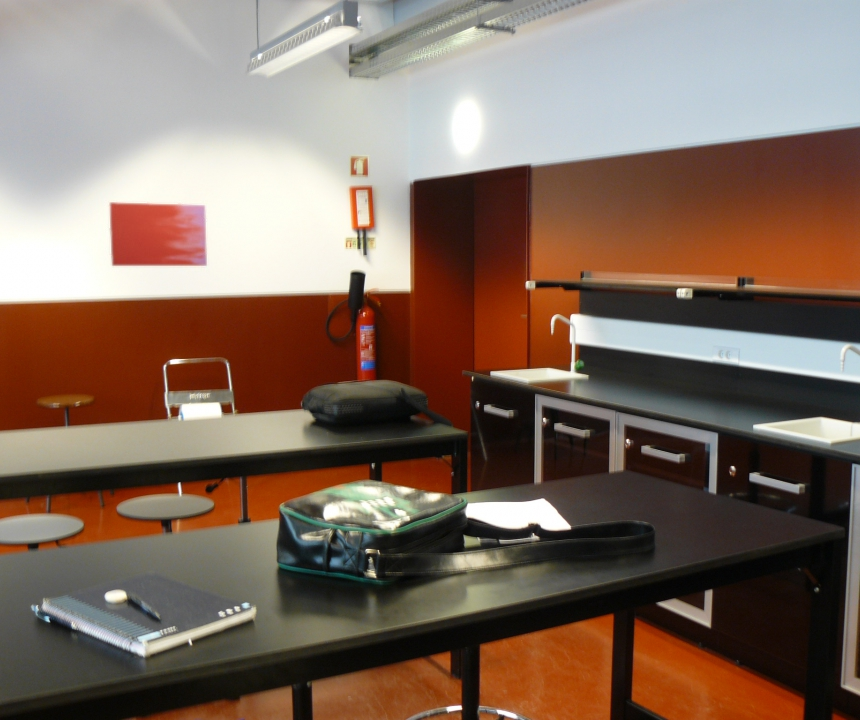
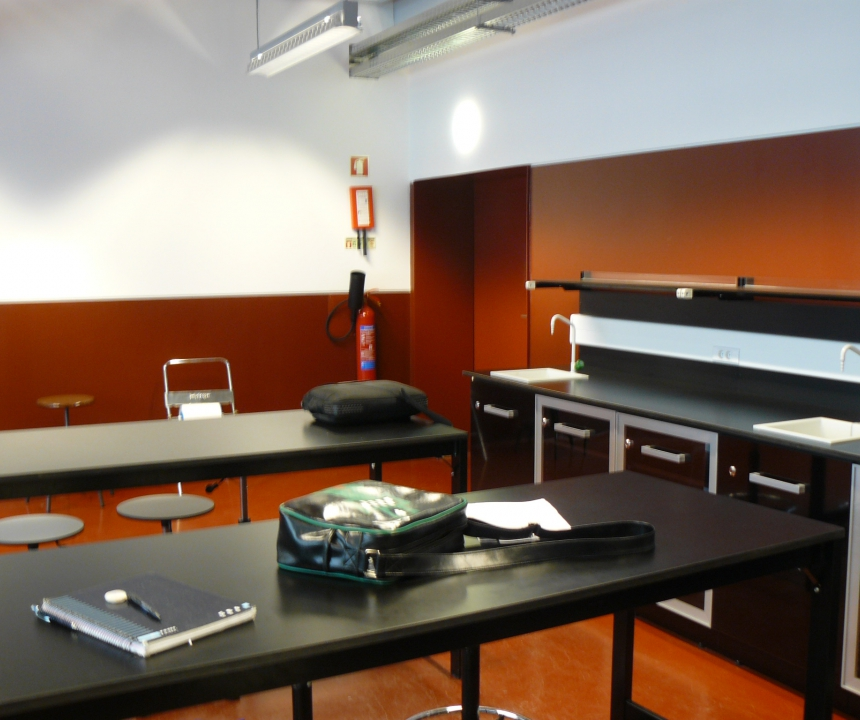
- wall art [108,201,208,267]
